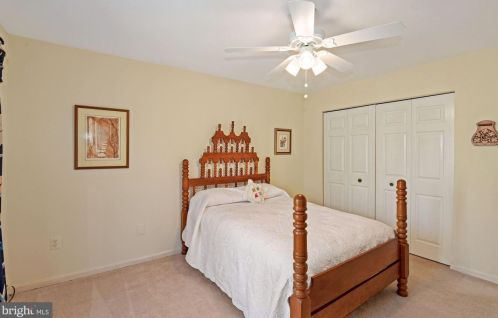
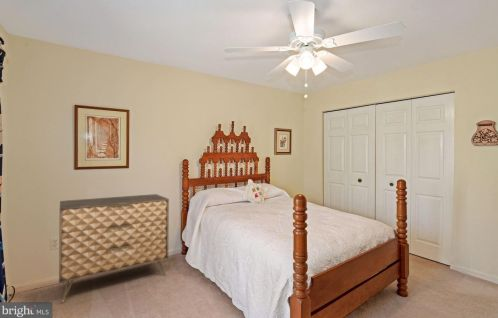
+ dresser [58,193,170,303]
